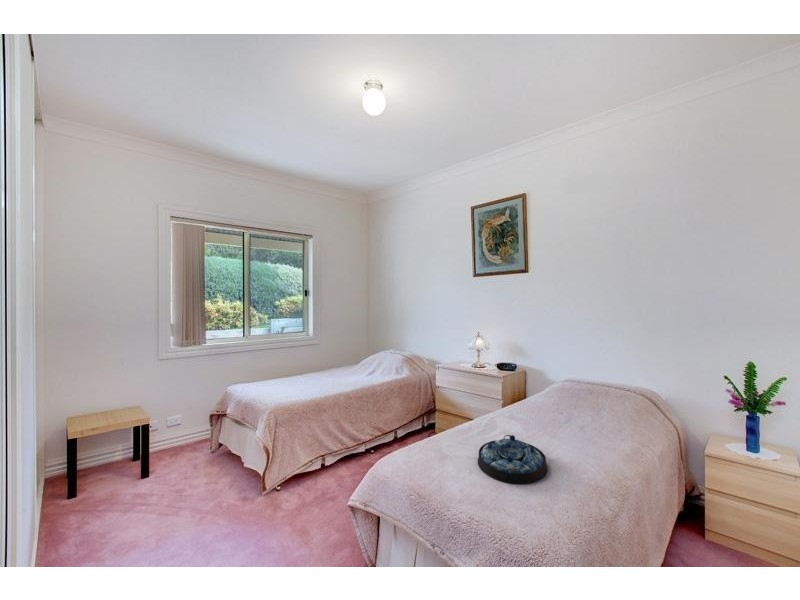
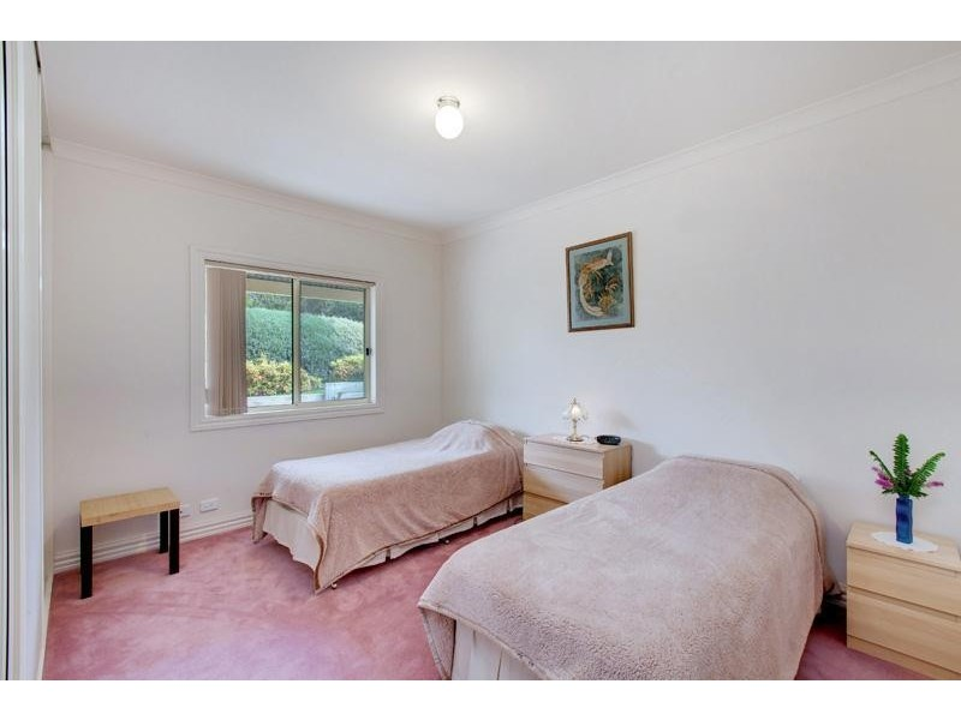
- serving tray [477,434,549,485]
